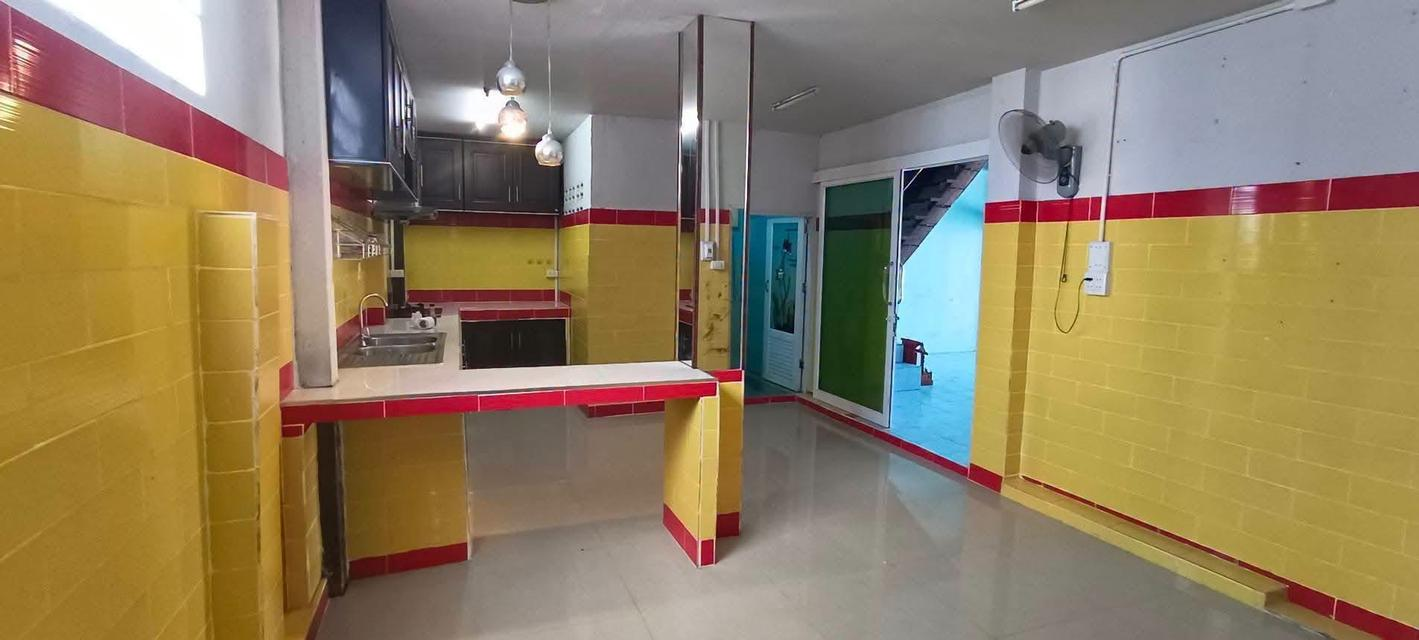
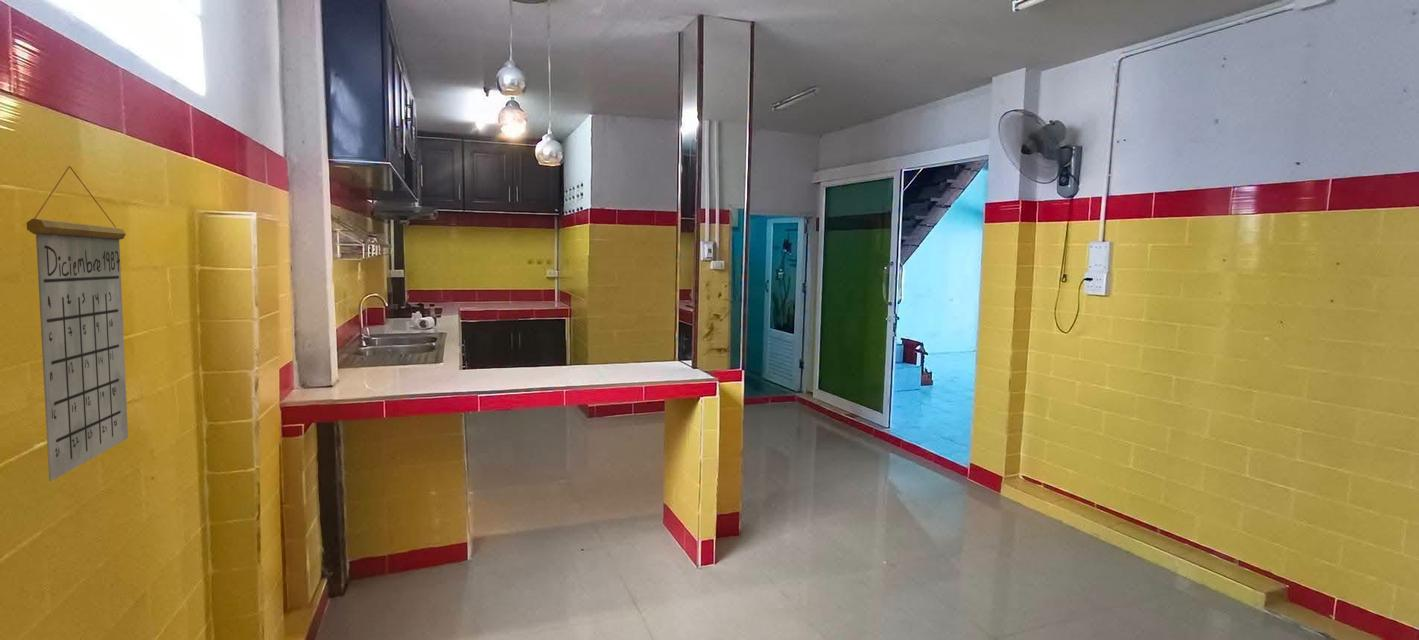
+ calendar [26,165,129,482]
